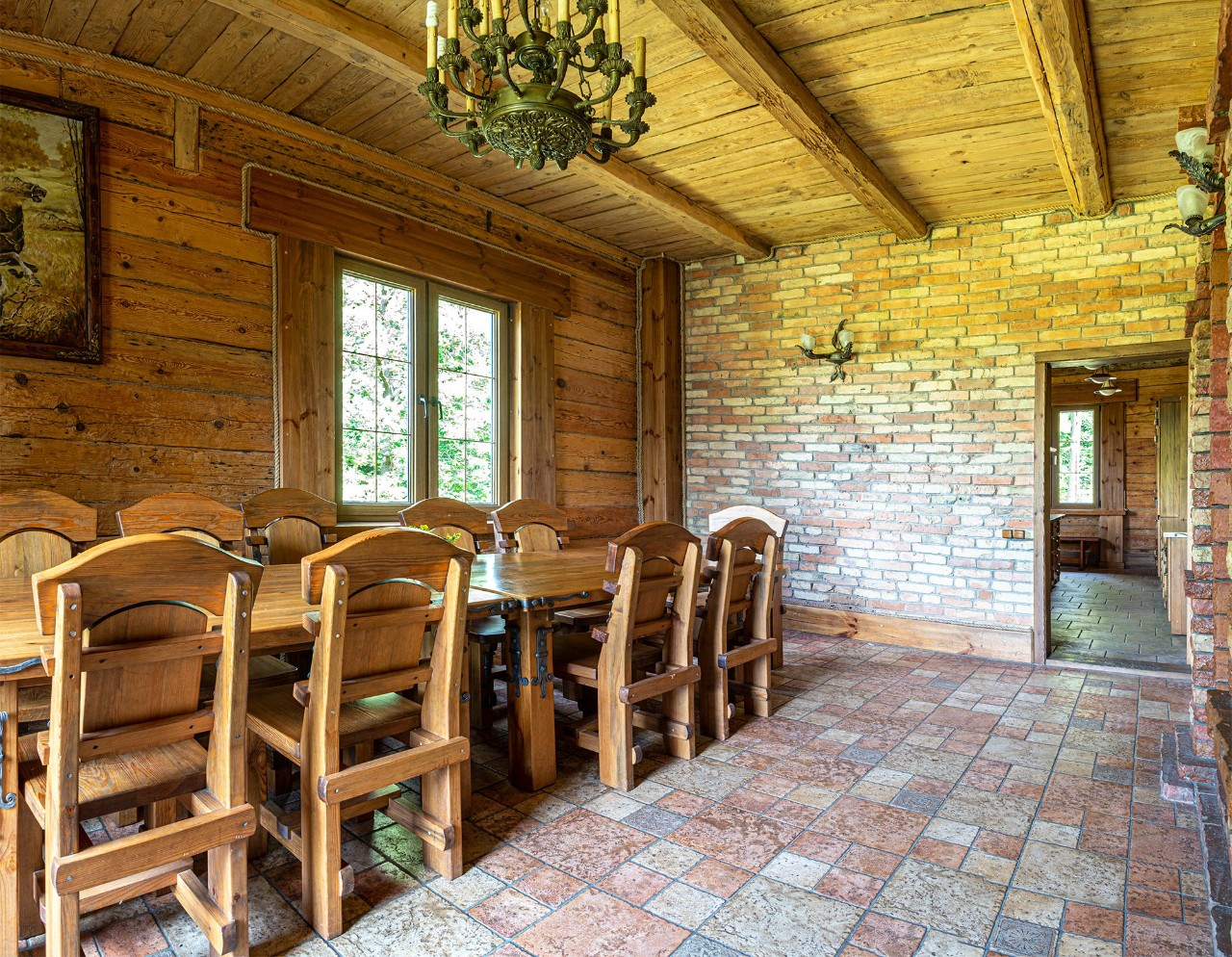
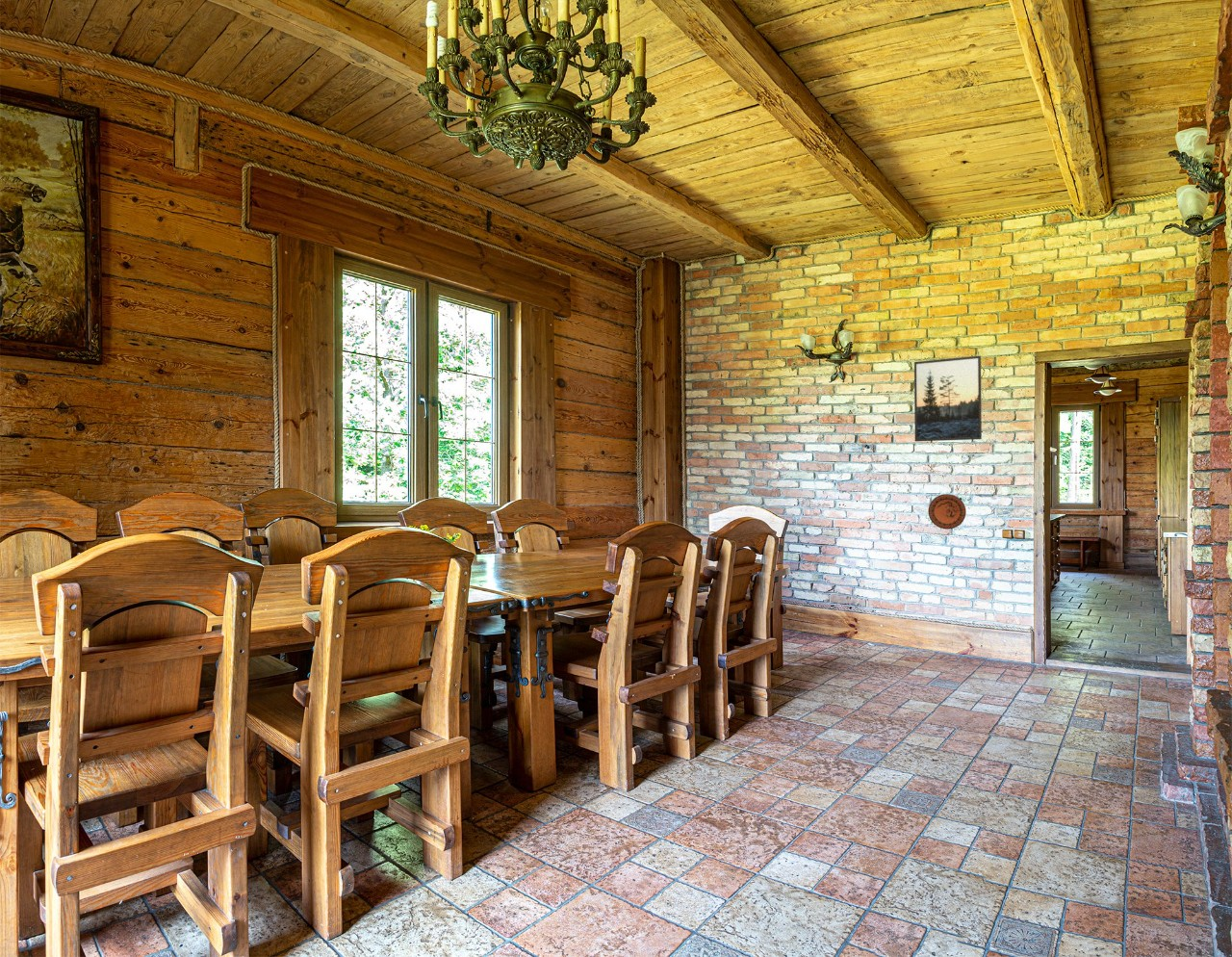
+ decorative plate [927,493,967,530]
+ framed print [913,354,983,442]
